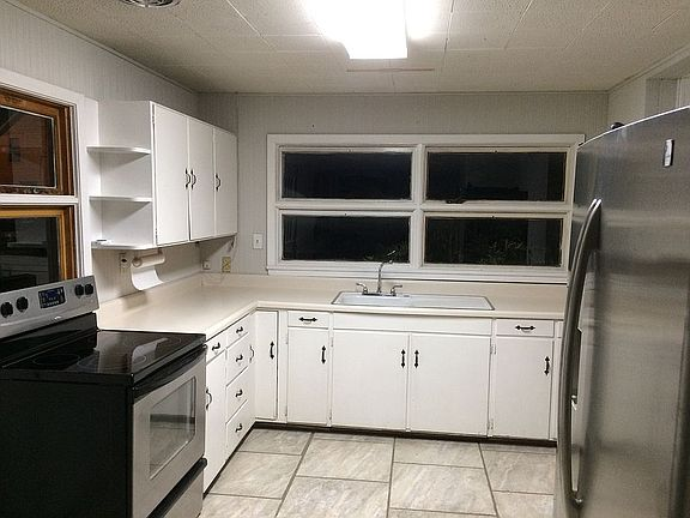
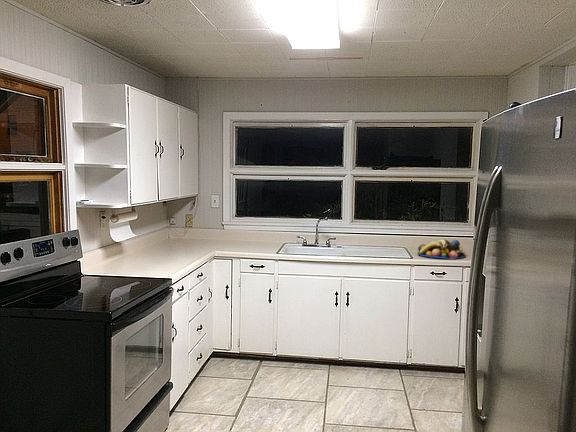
+ fruit bowl [416,238,467,259]
